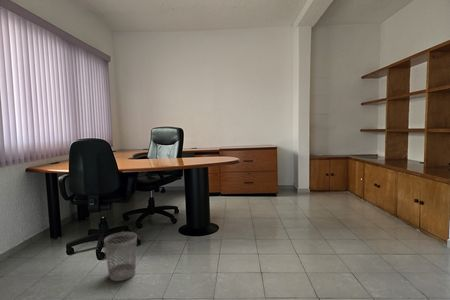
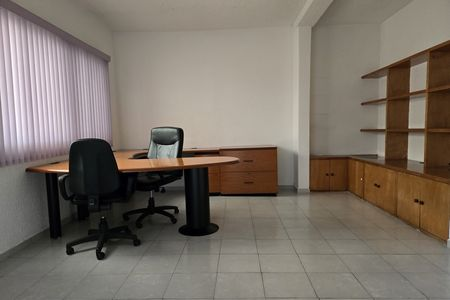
- wastebasket [103,231,138,282]
